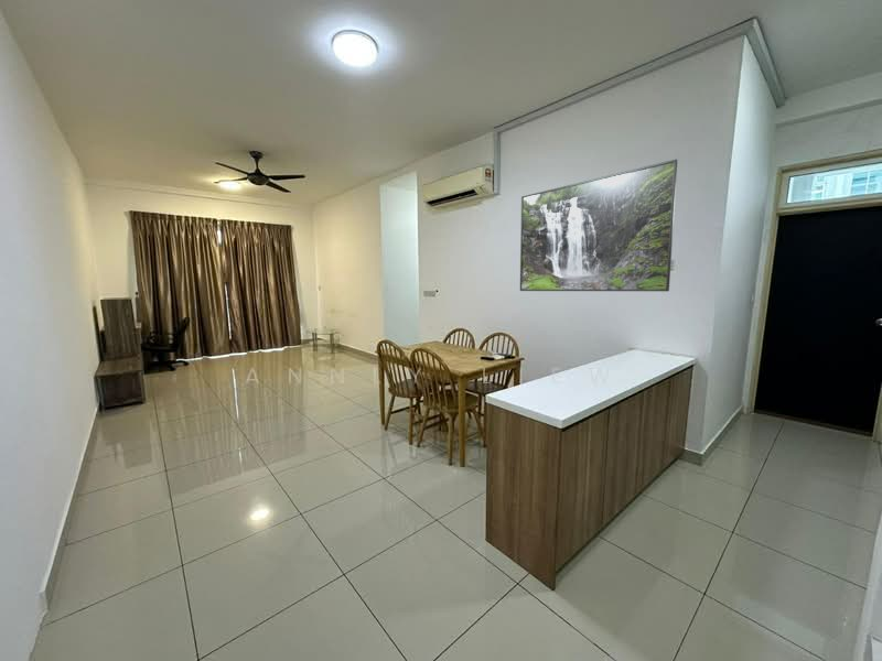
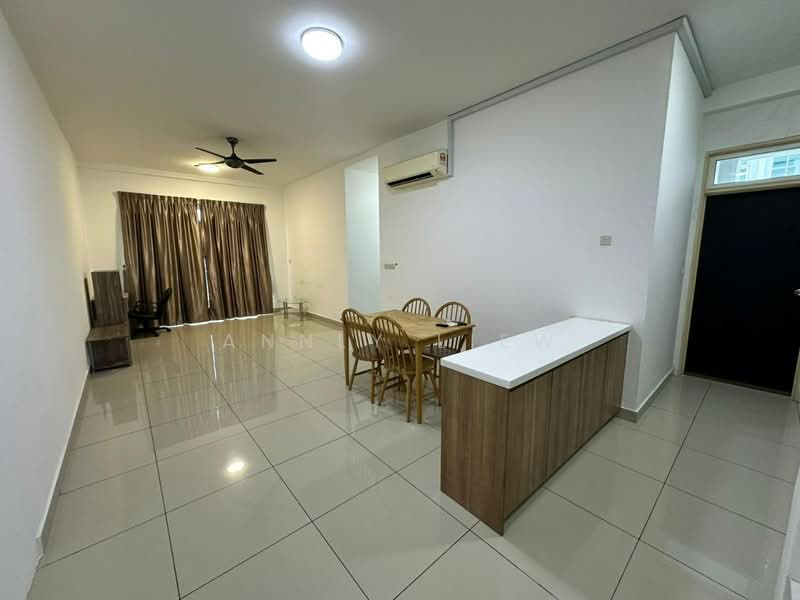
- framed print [519,158,678,292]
